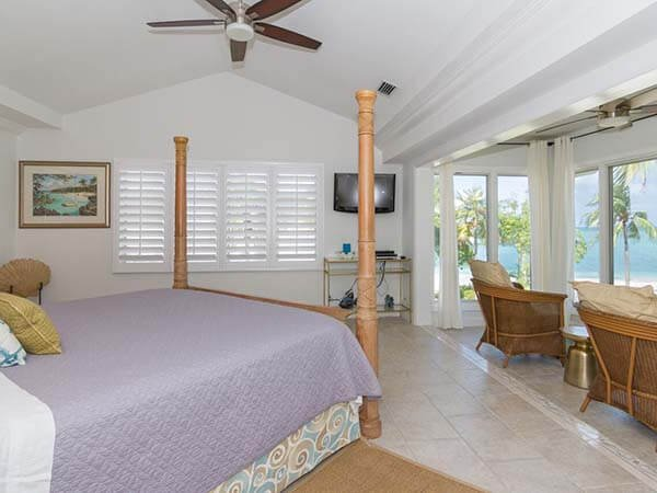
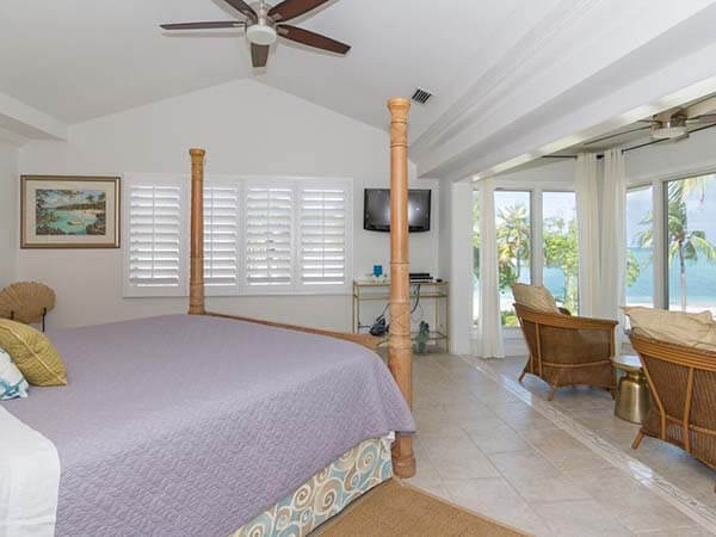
+ potted plant [412,329,436,354]
